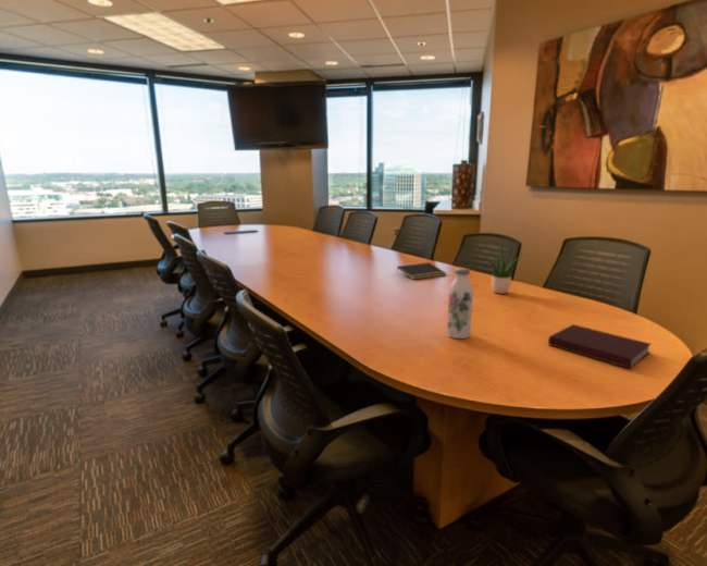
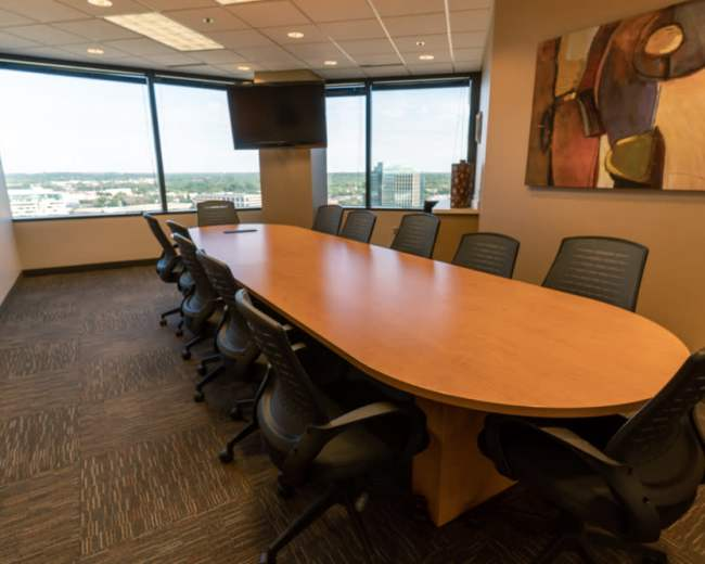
- water bottle [446,267,474,340]
- notepad [395,261,447,281]
- notebook [547,323,652,370]
- potted plant [484,241,526,295]
